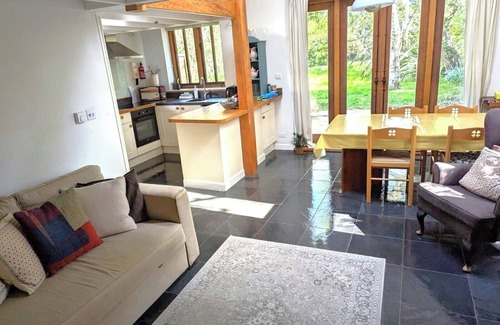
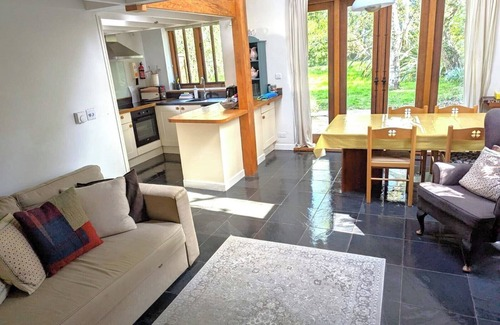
- potted plant [290,132,311,155]
